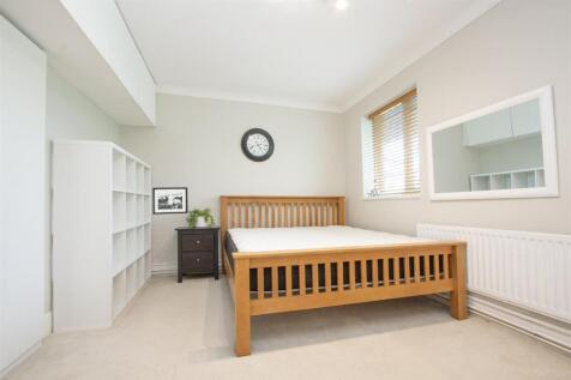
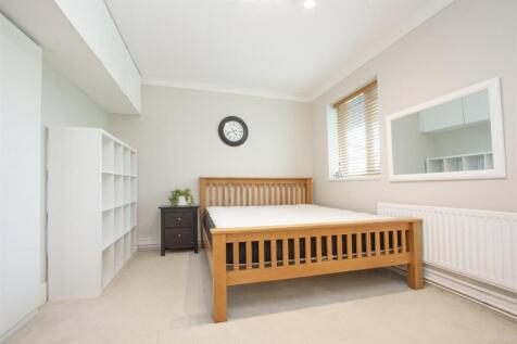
- picture frame [151,186,190,216]
